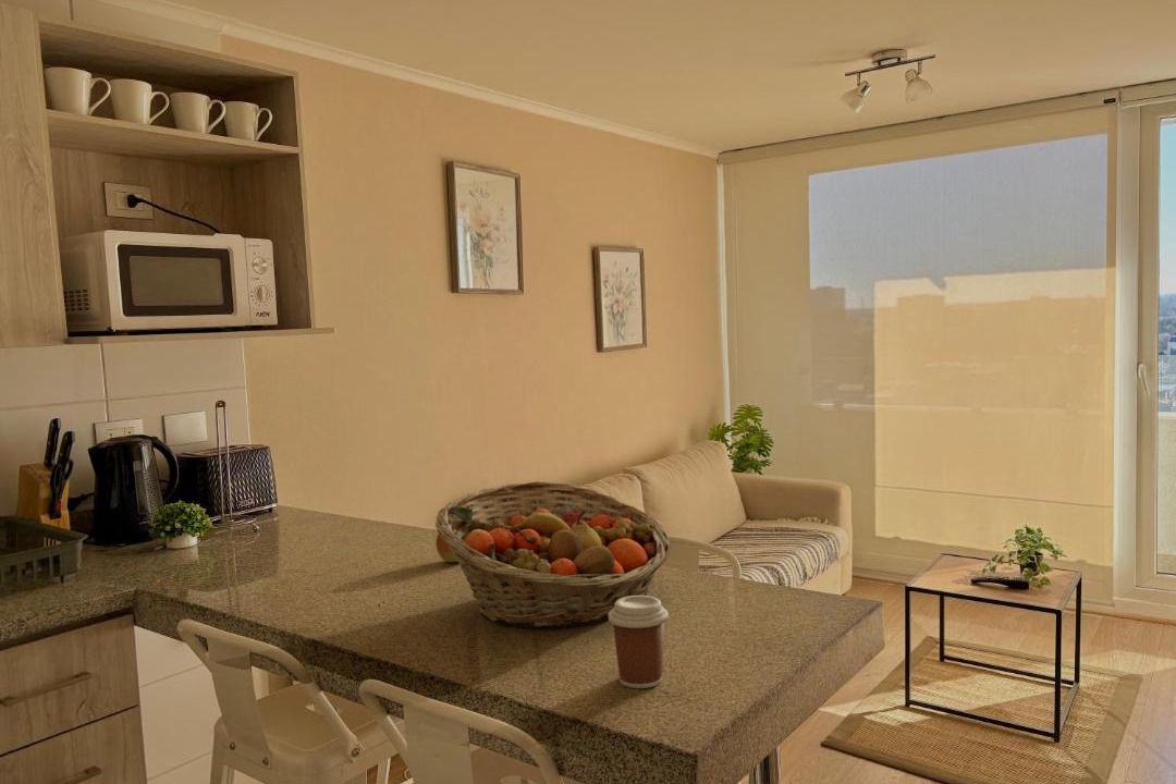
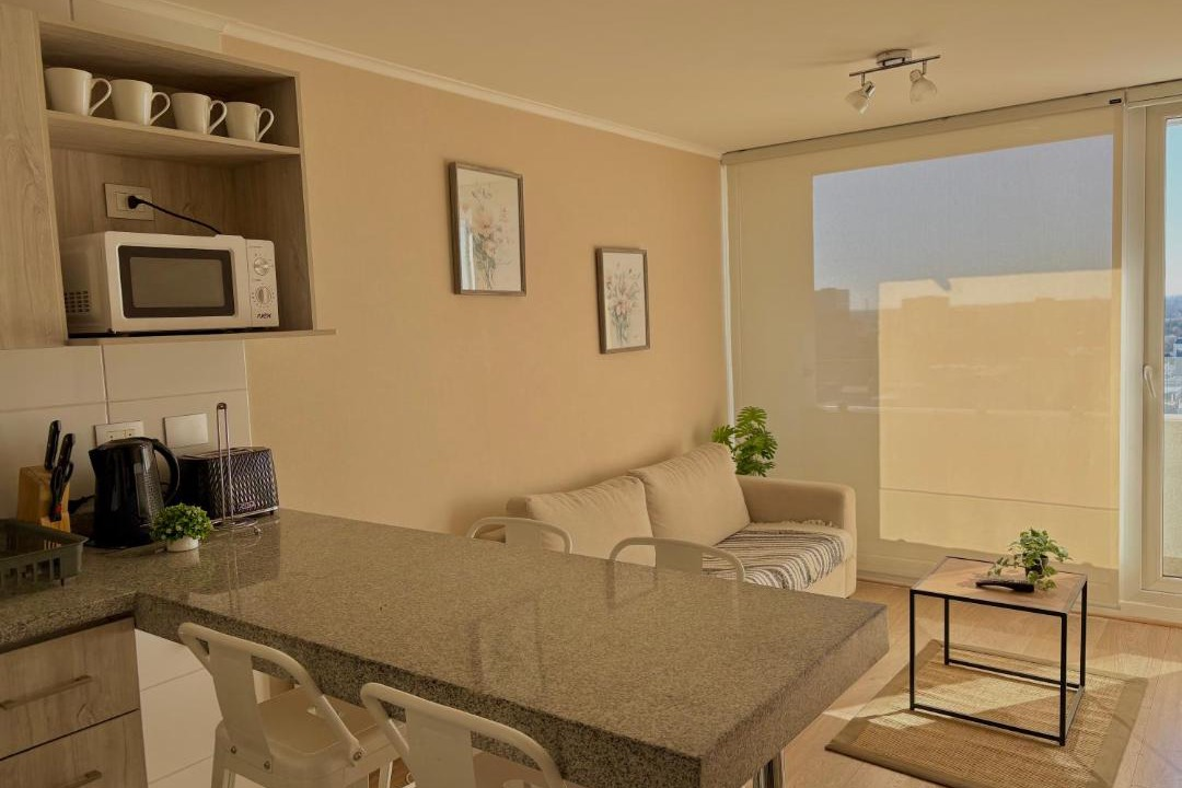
- fruit basket [434,480,672,629]
- coffee cup [608,595,670,689]
- apple [434,532,458,563]
